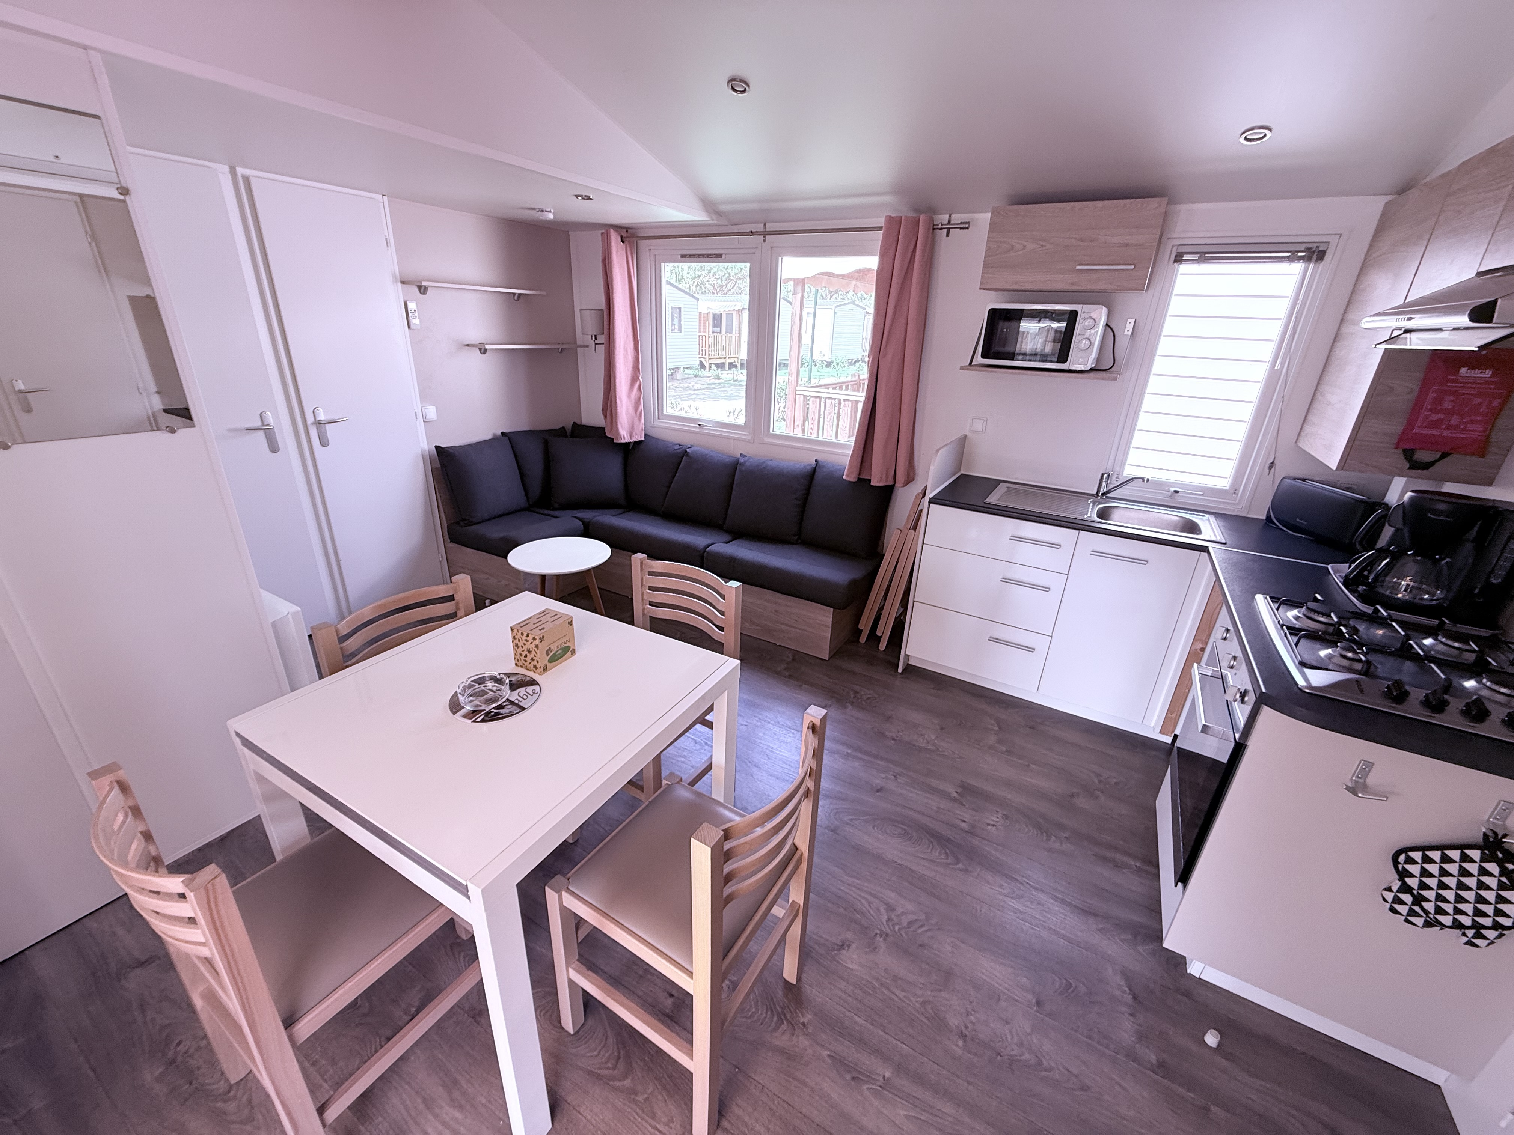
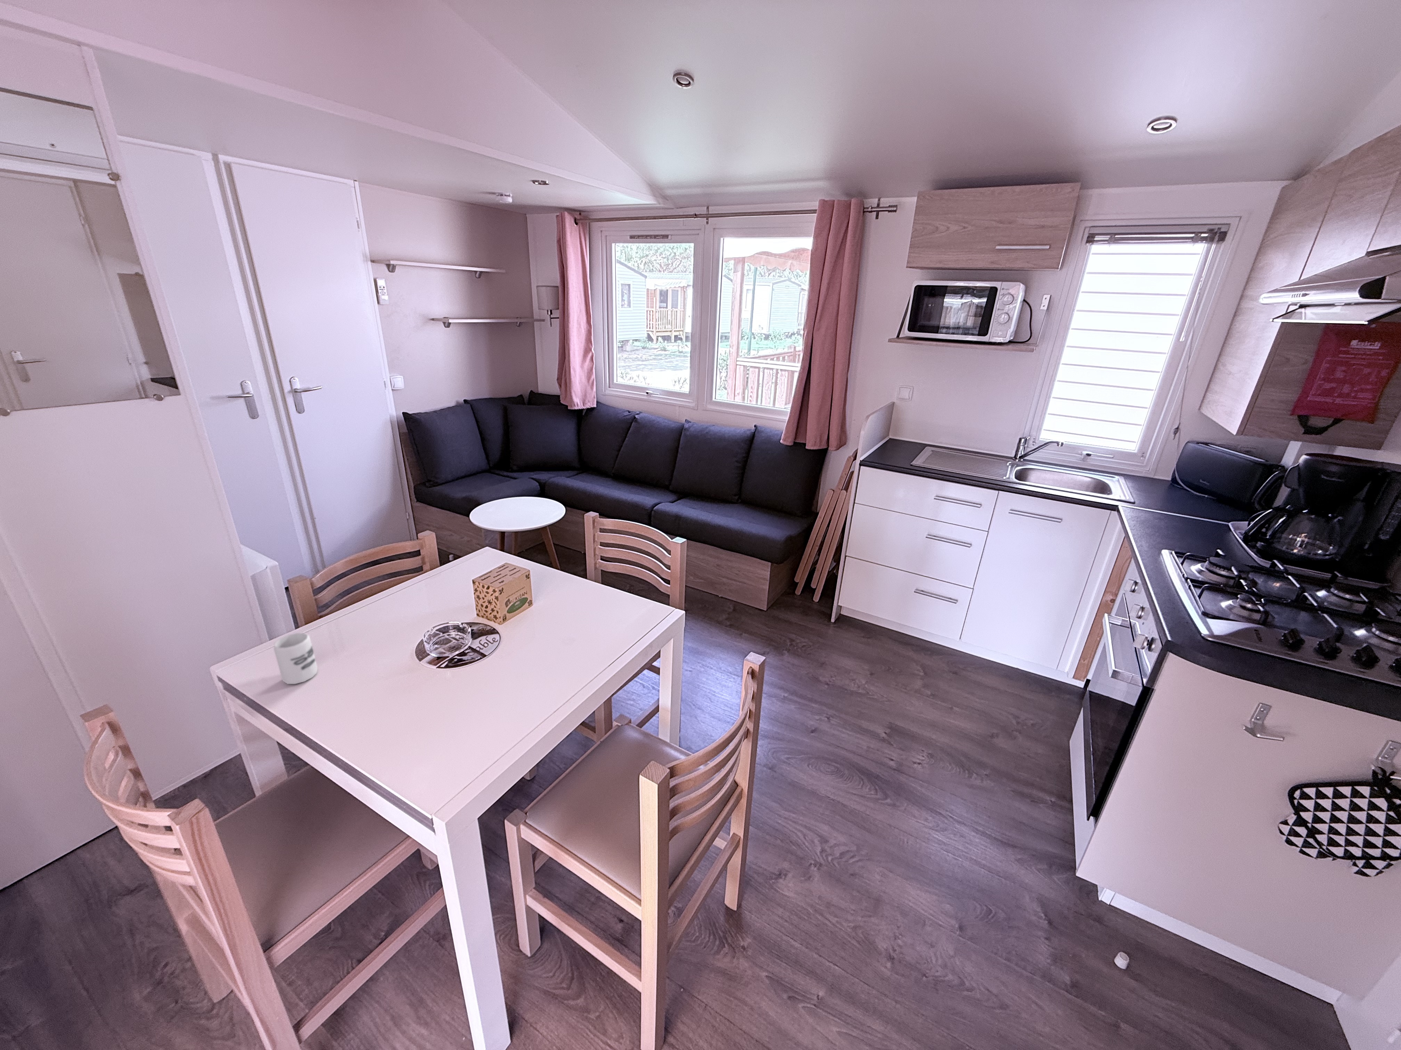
+ cup [274,633,318,684]
